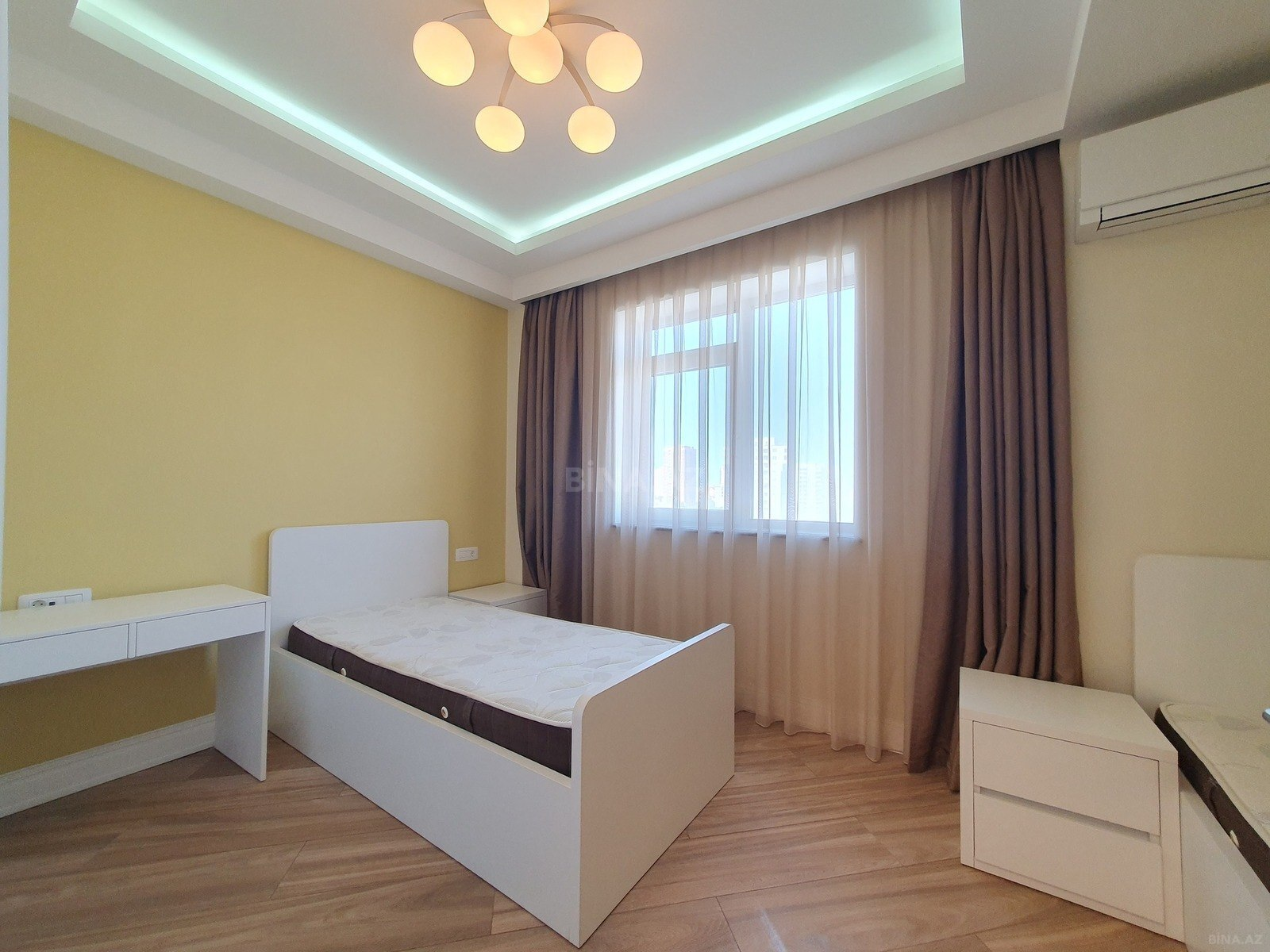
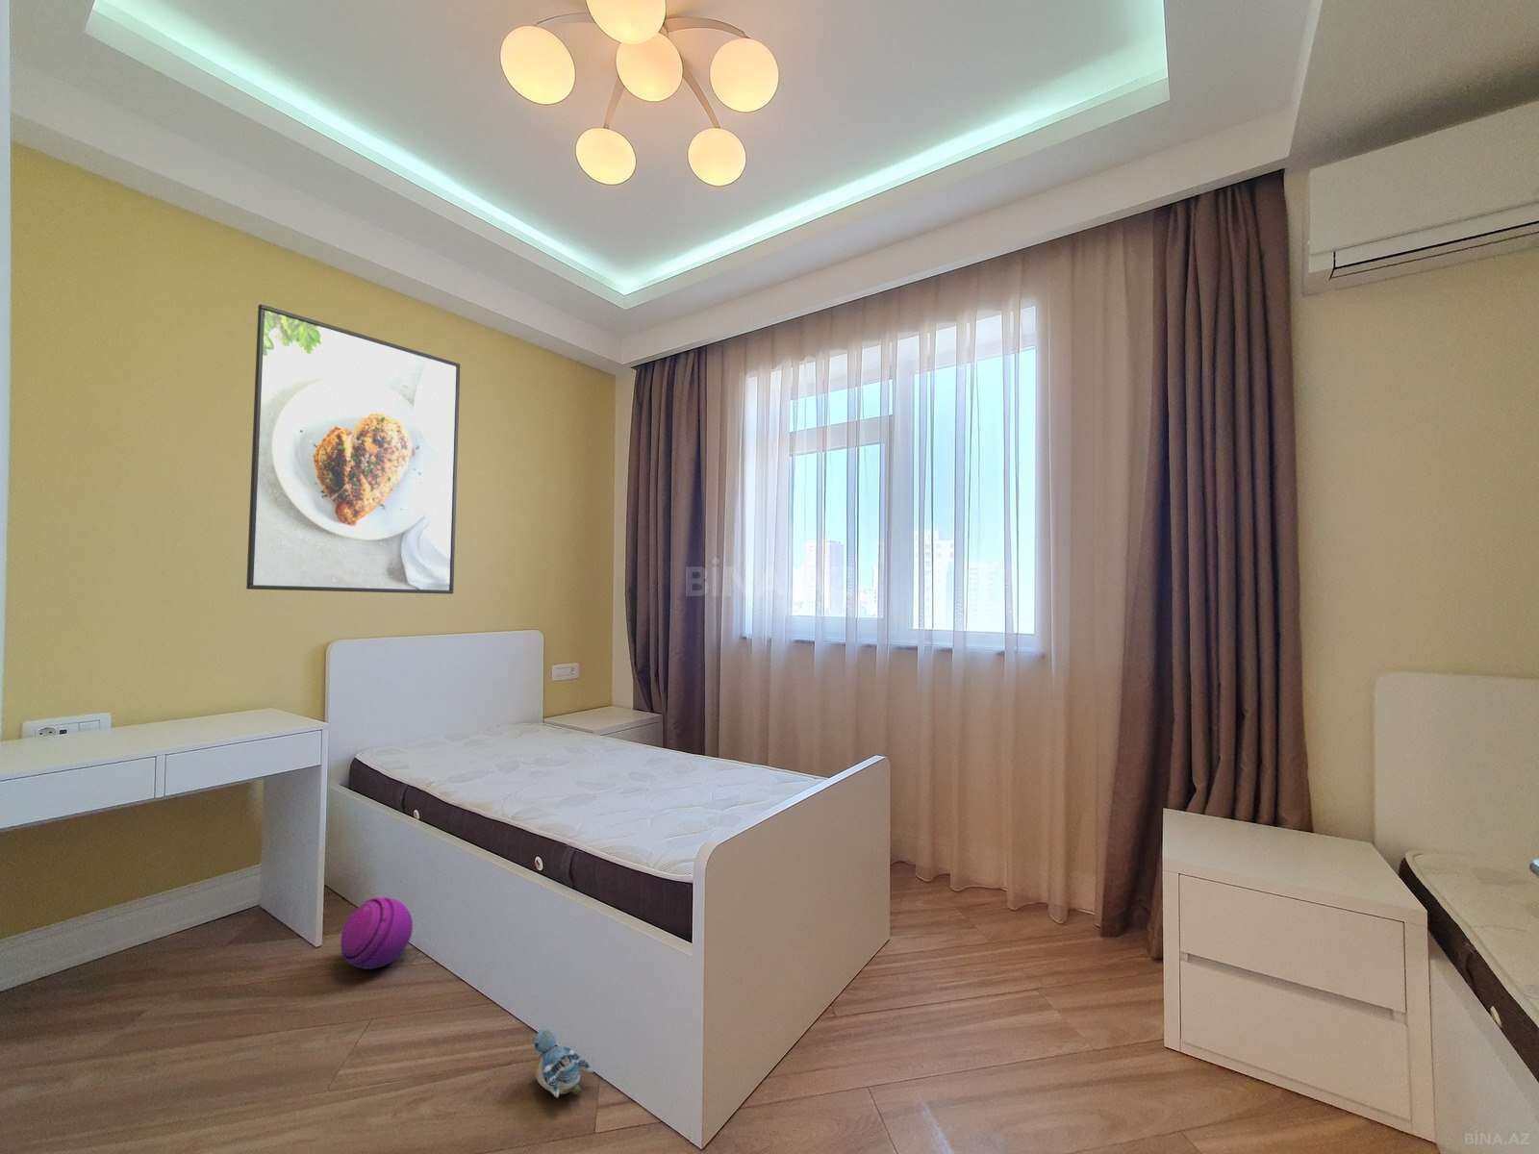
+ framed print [245,304,460,595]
+ plush toy [534,1029,595,1098]
+ ball [339,896,413,970]
